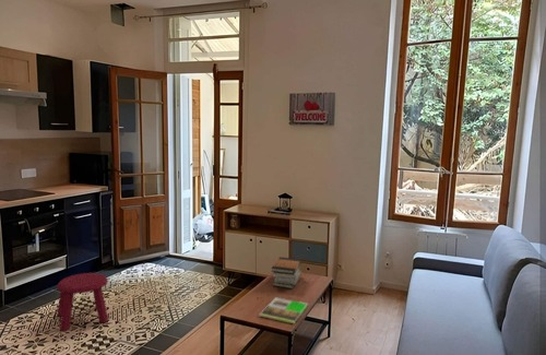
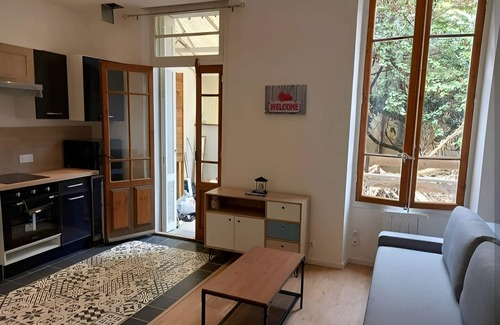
- stool [56,272,109,332]
- magazine [258,296,309,326]
- book stack [271,256,302,289]
